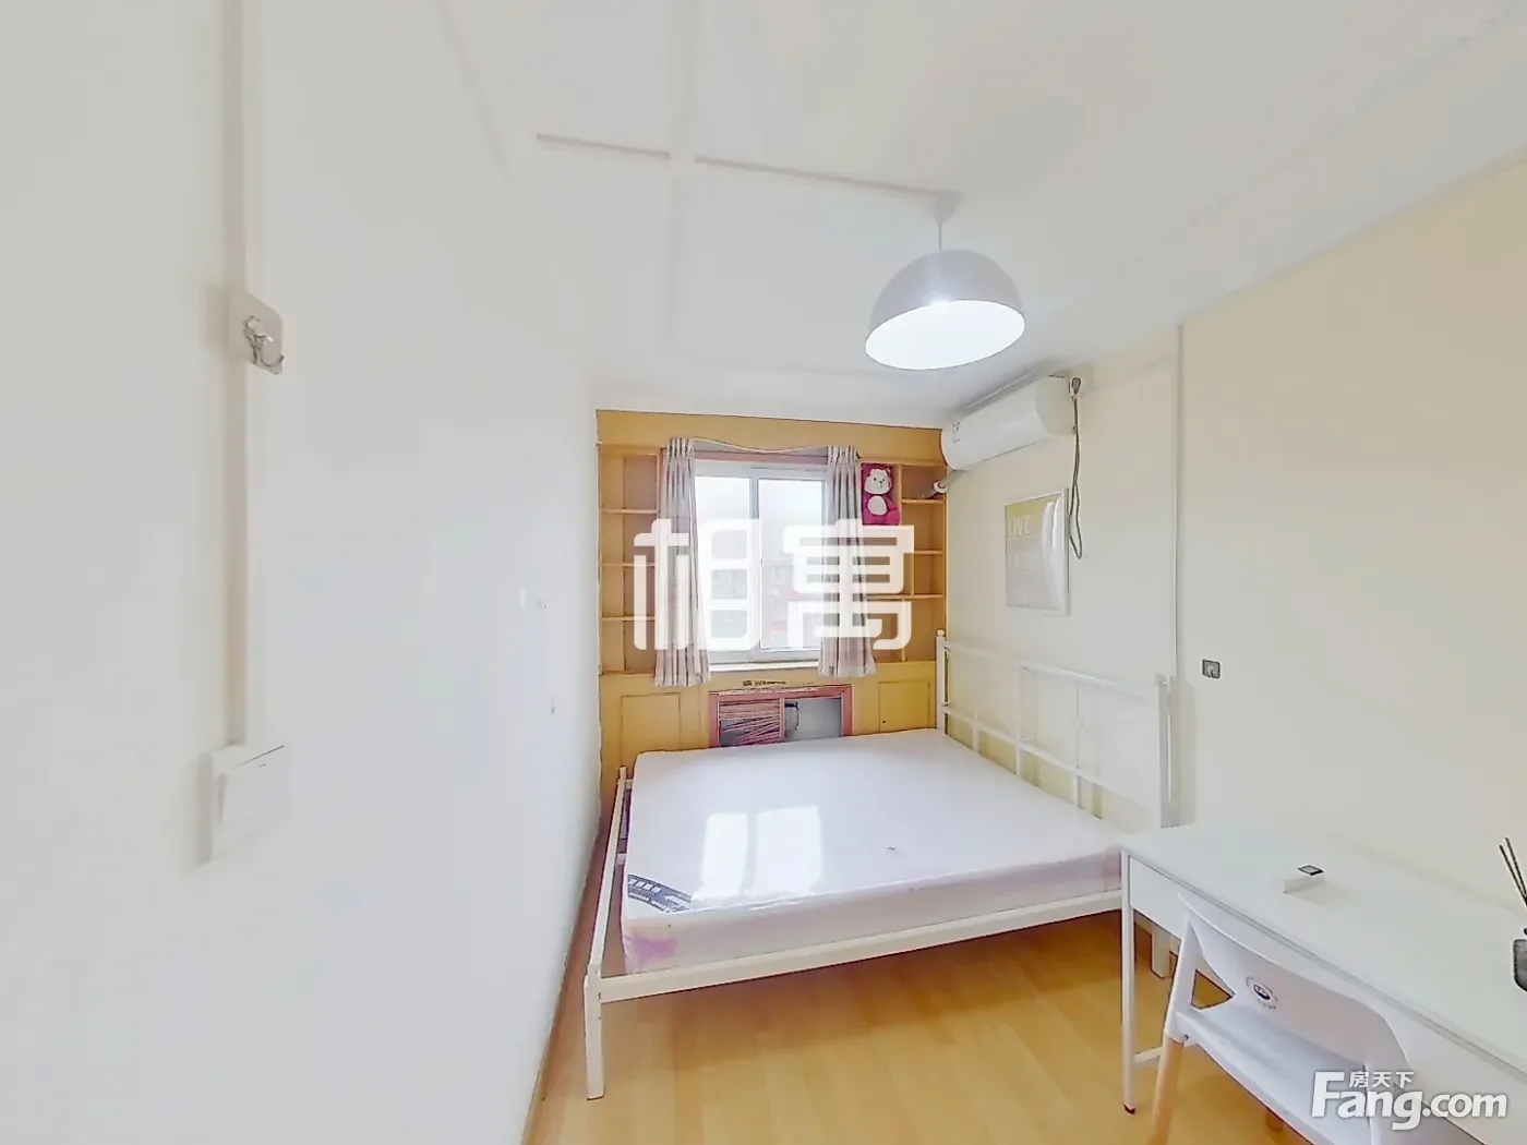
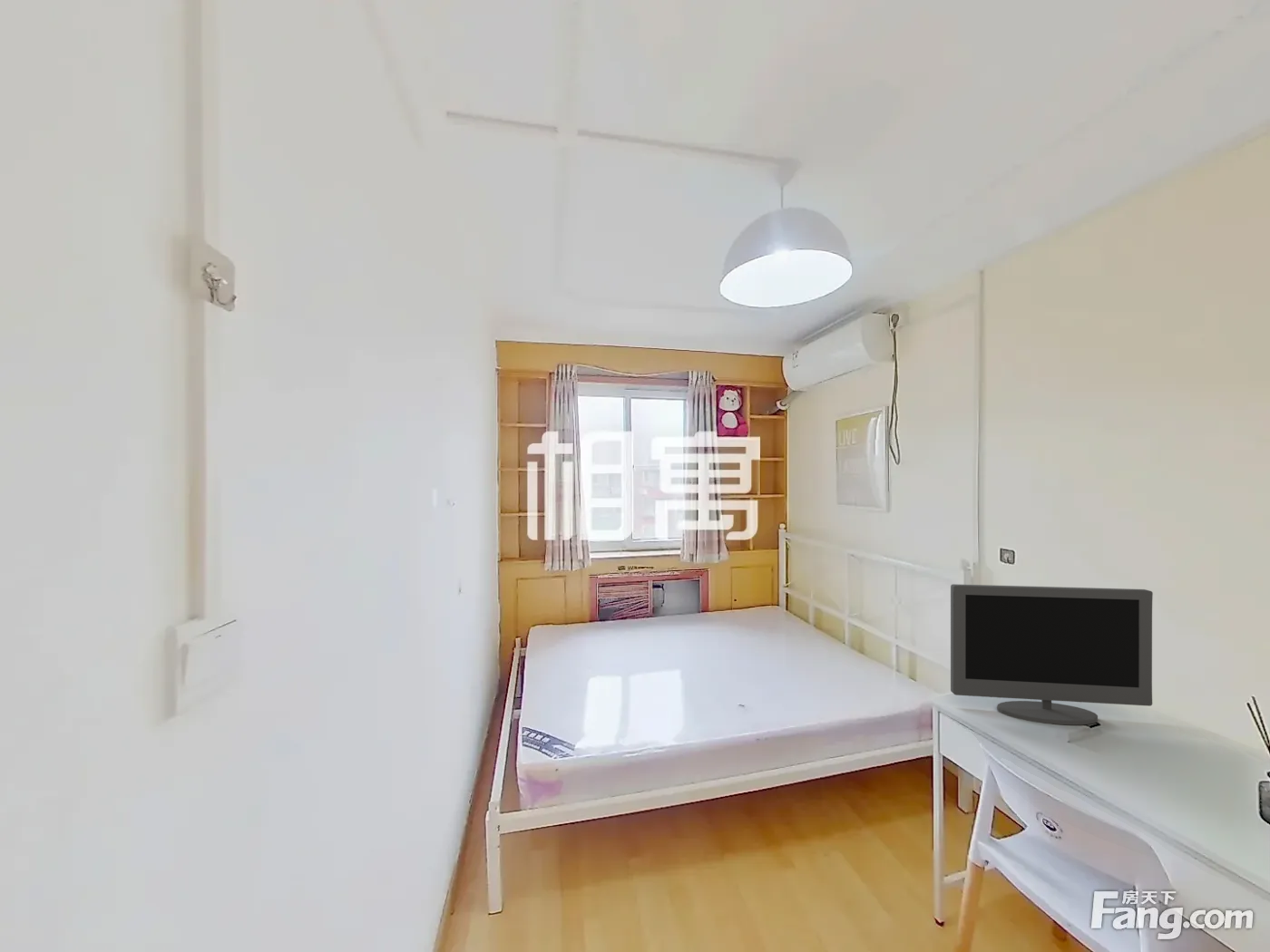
+ monitor [950,583,1154,726]
